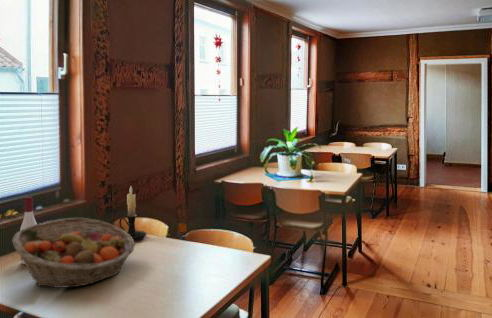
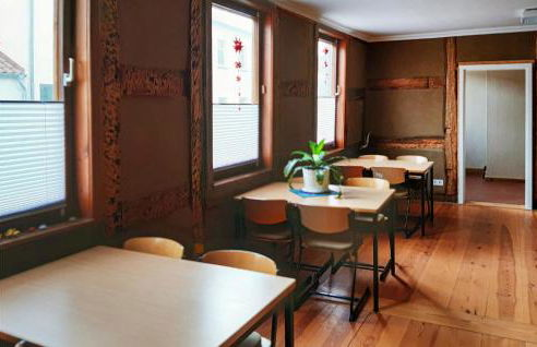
- alcohol [19,196,38,265]
- candle holder [118,186,147,242]
- fruit basket [11,217,136,289]
